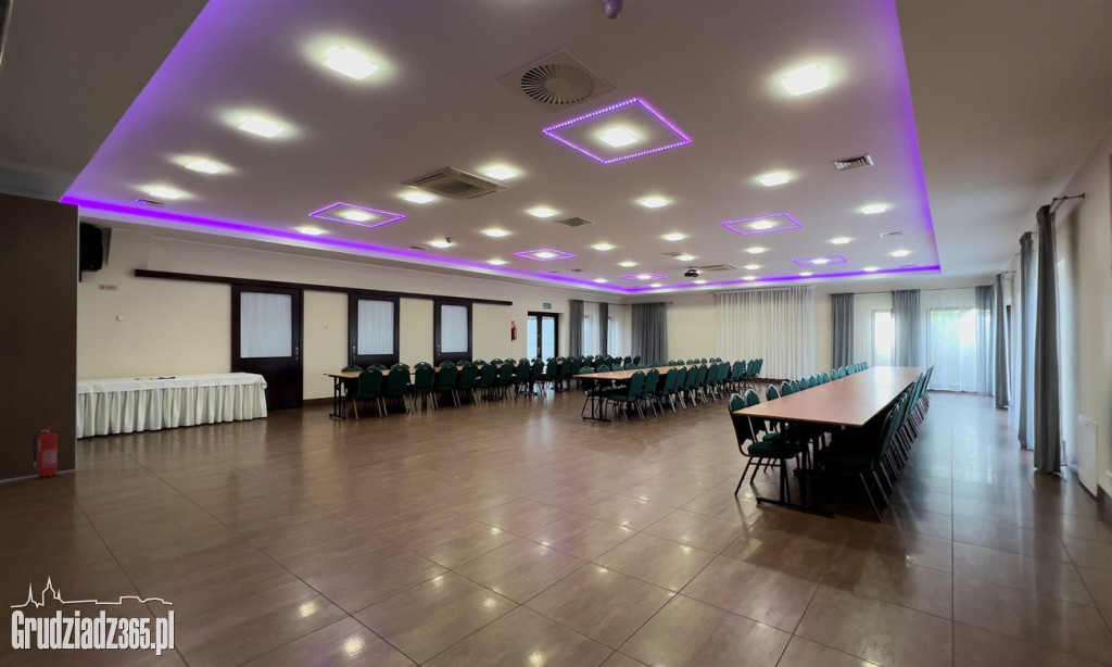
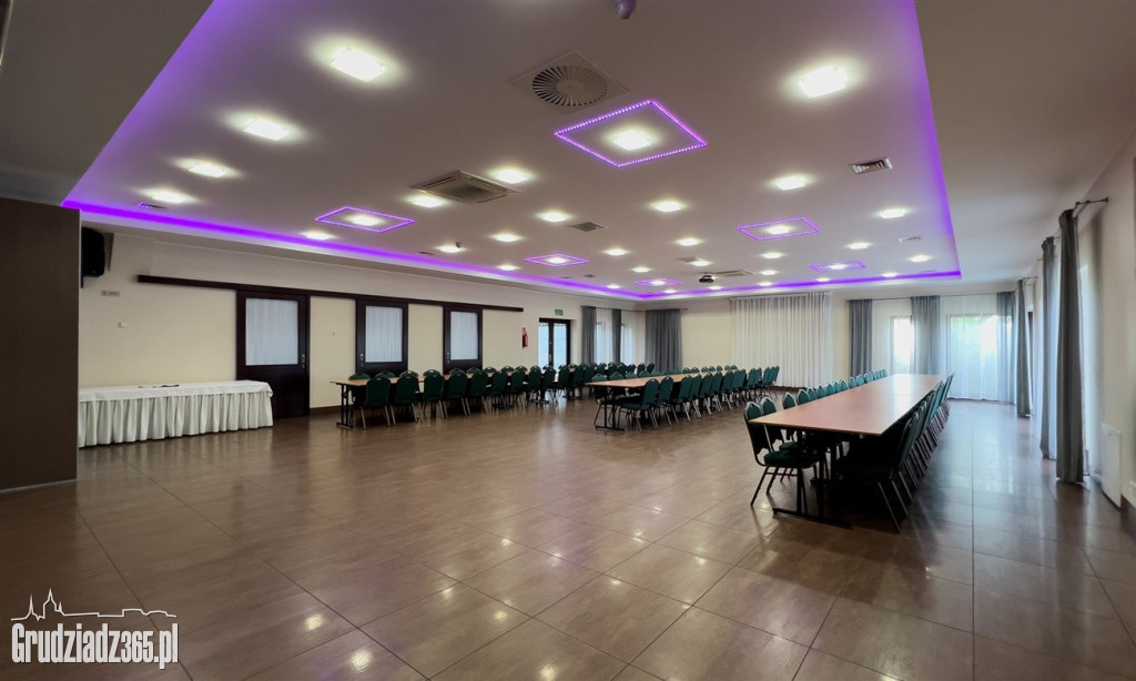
- fire extinguisher [31,423,63,479]
